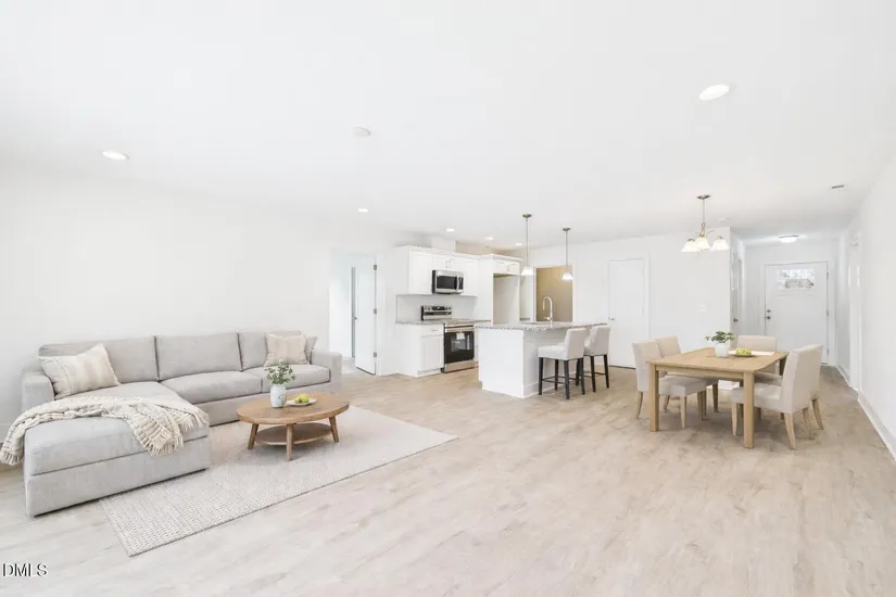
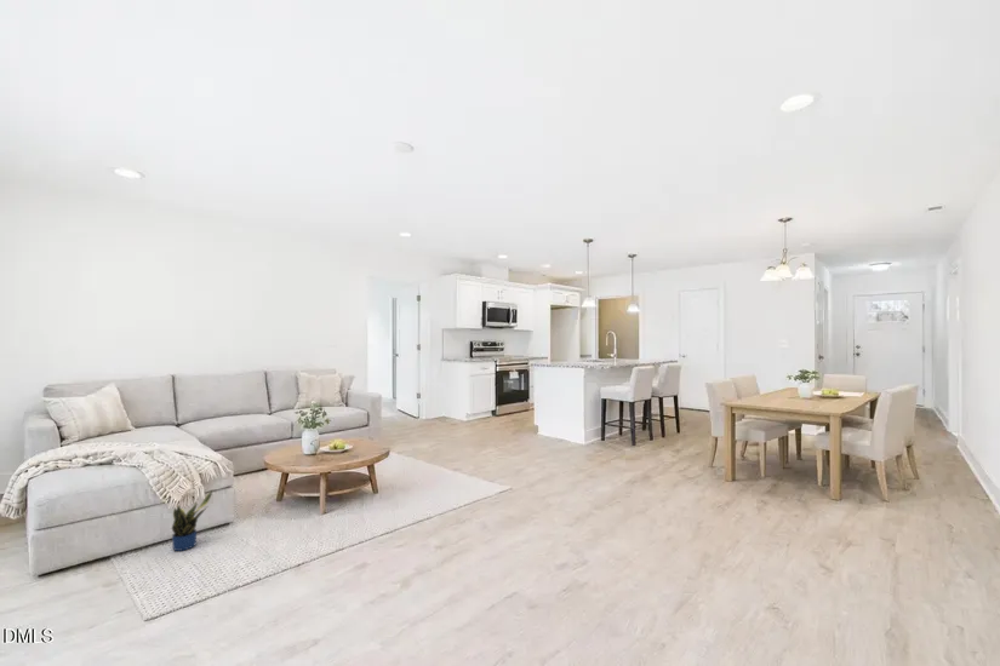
+ potted plant [171,489,213,552]
